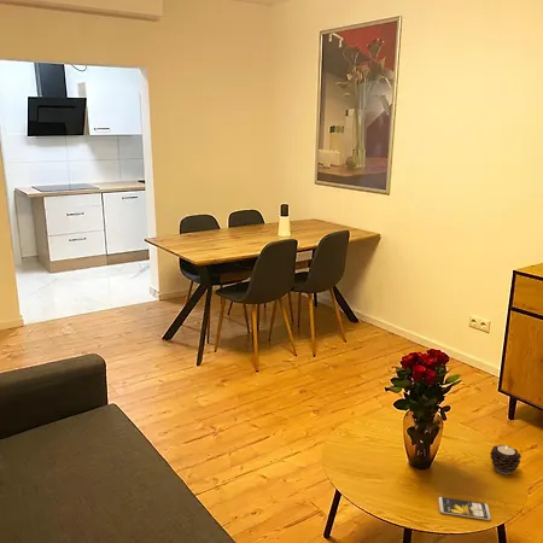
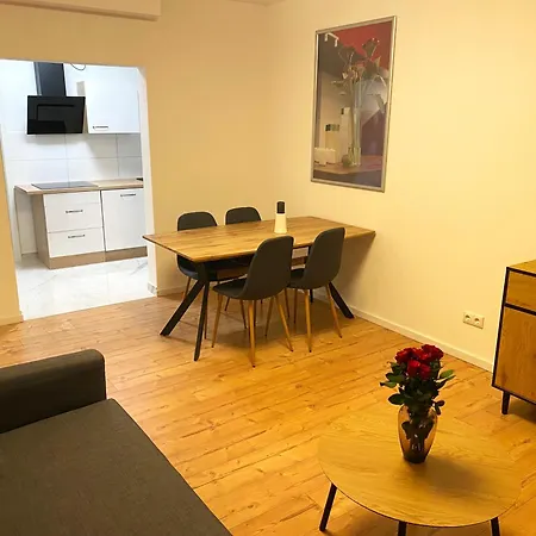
- smartphone [437,496,492,521]
- candle [489,444,522,475]
